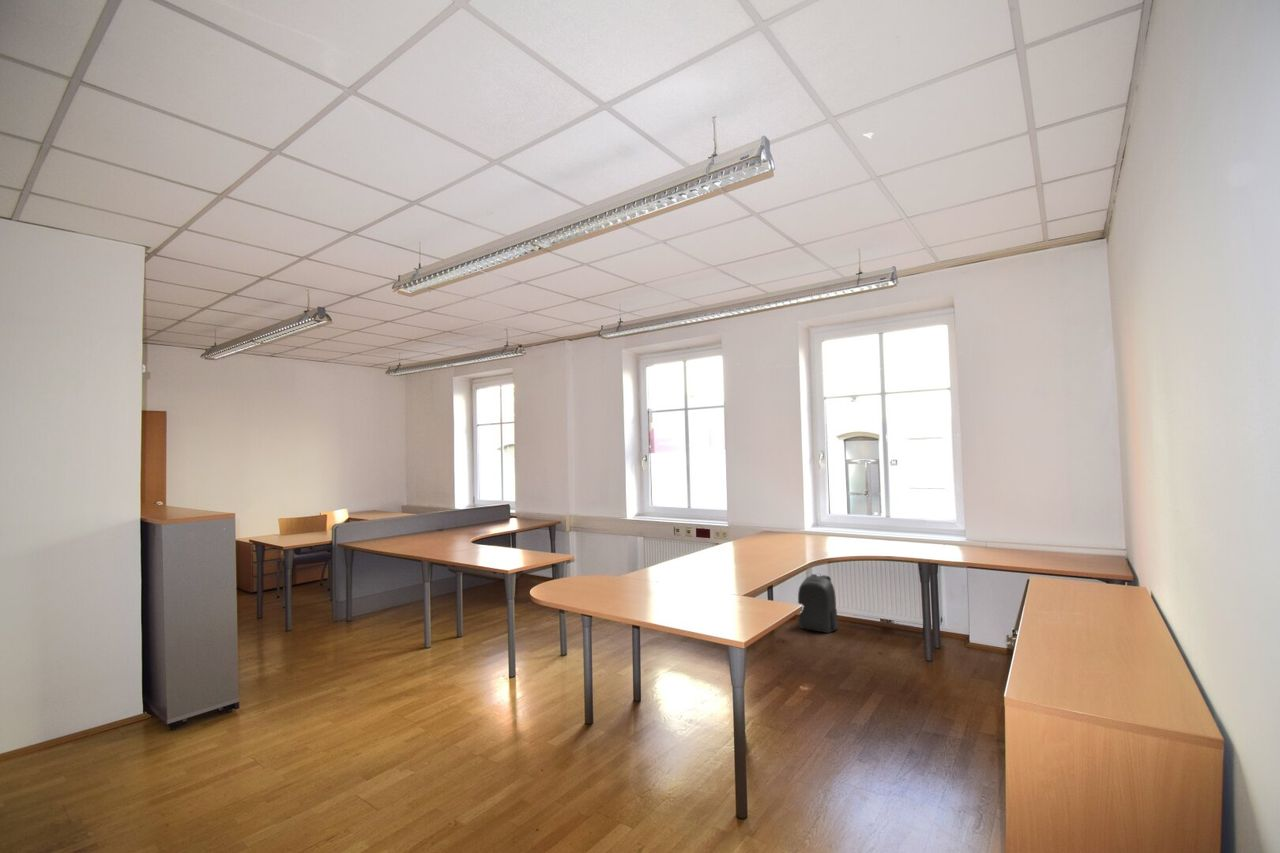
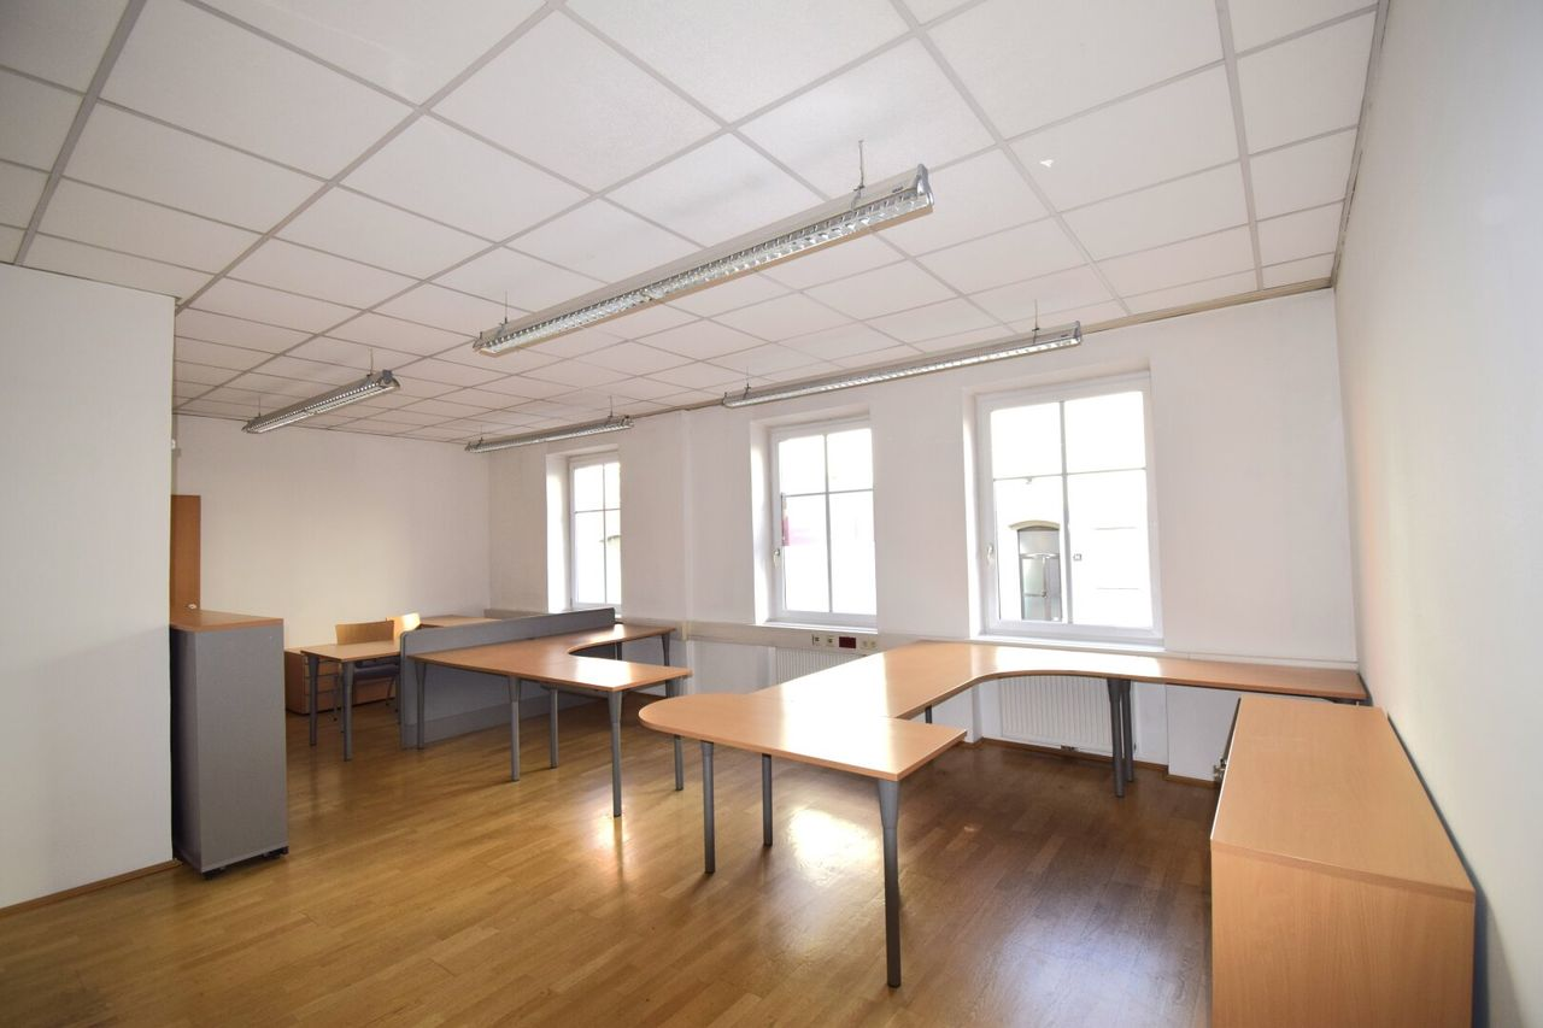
- backpack [797,572,839,634]
